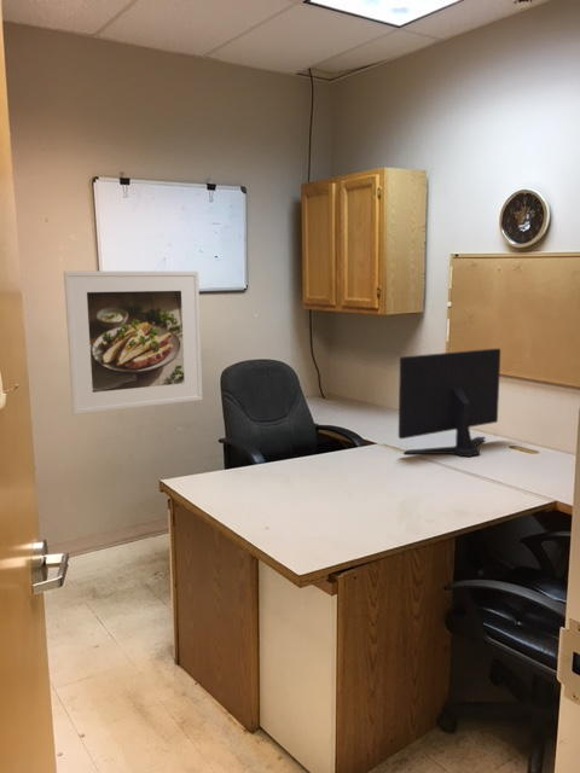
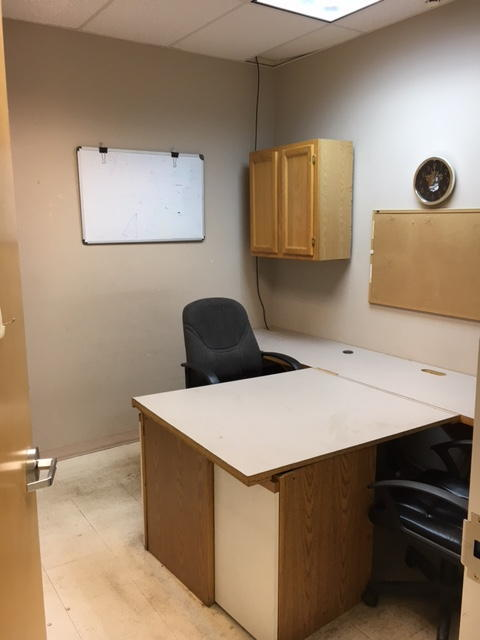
- computer monitor [398,348,501,458]
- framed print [63,271,203,415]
